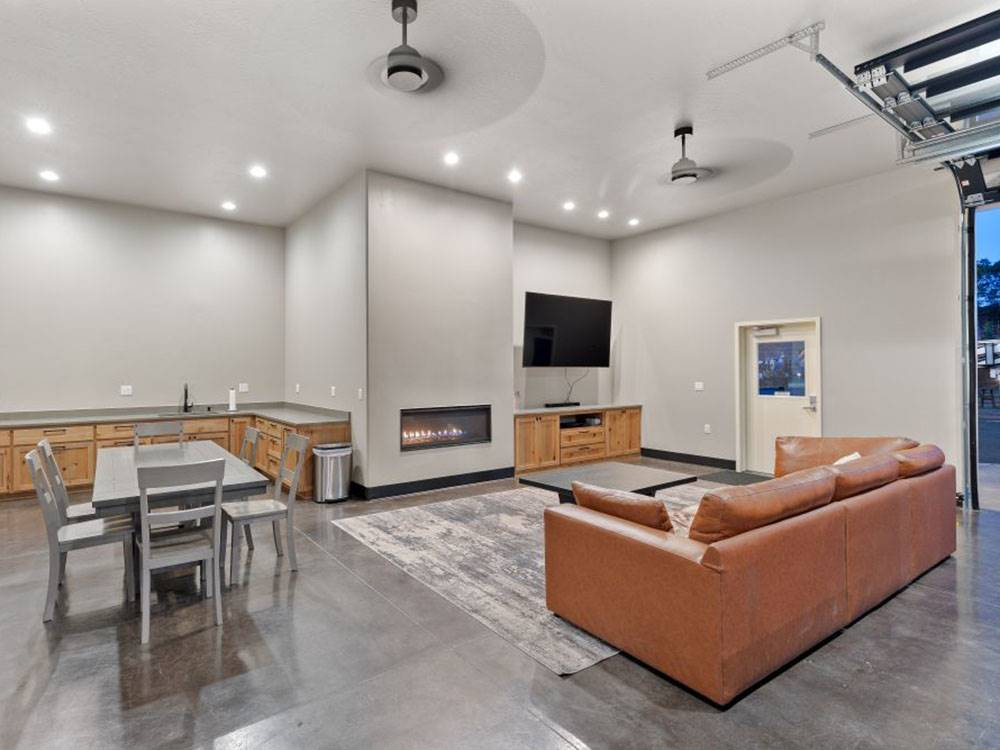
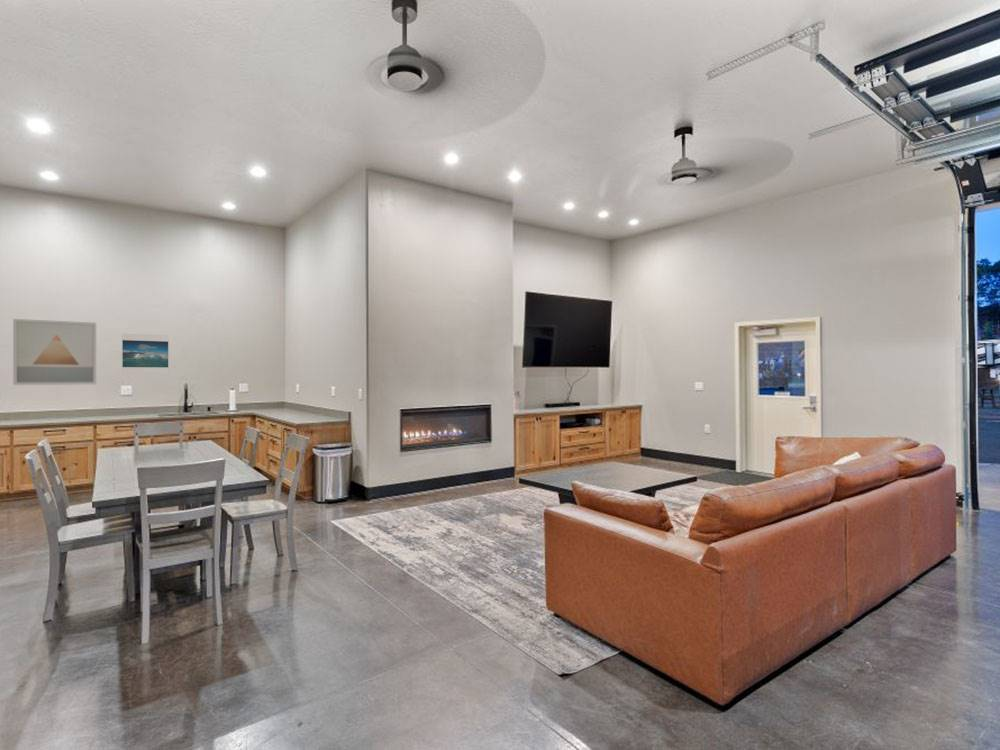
+ wall art [12,318,97,386]
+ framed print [121,333,170,375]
